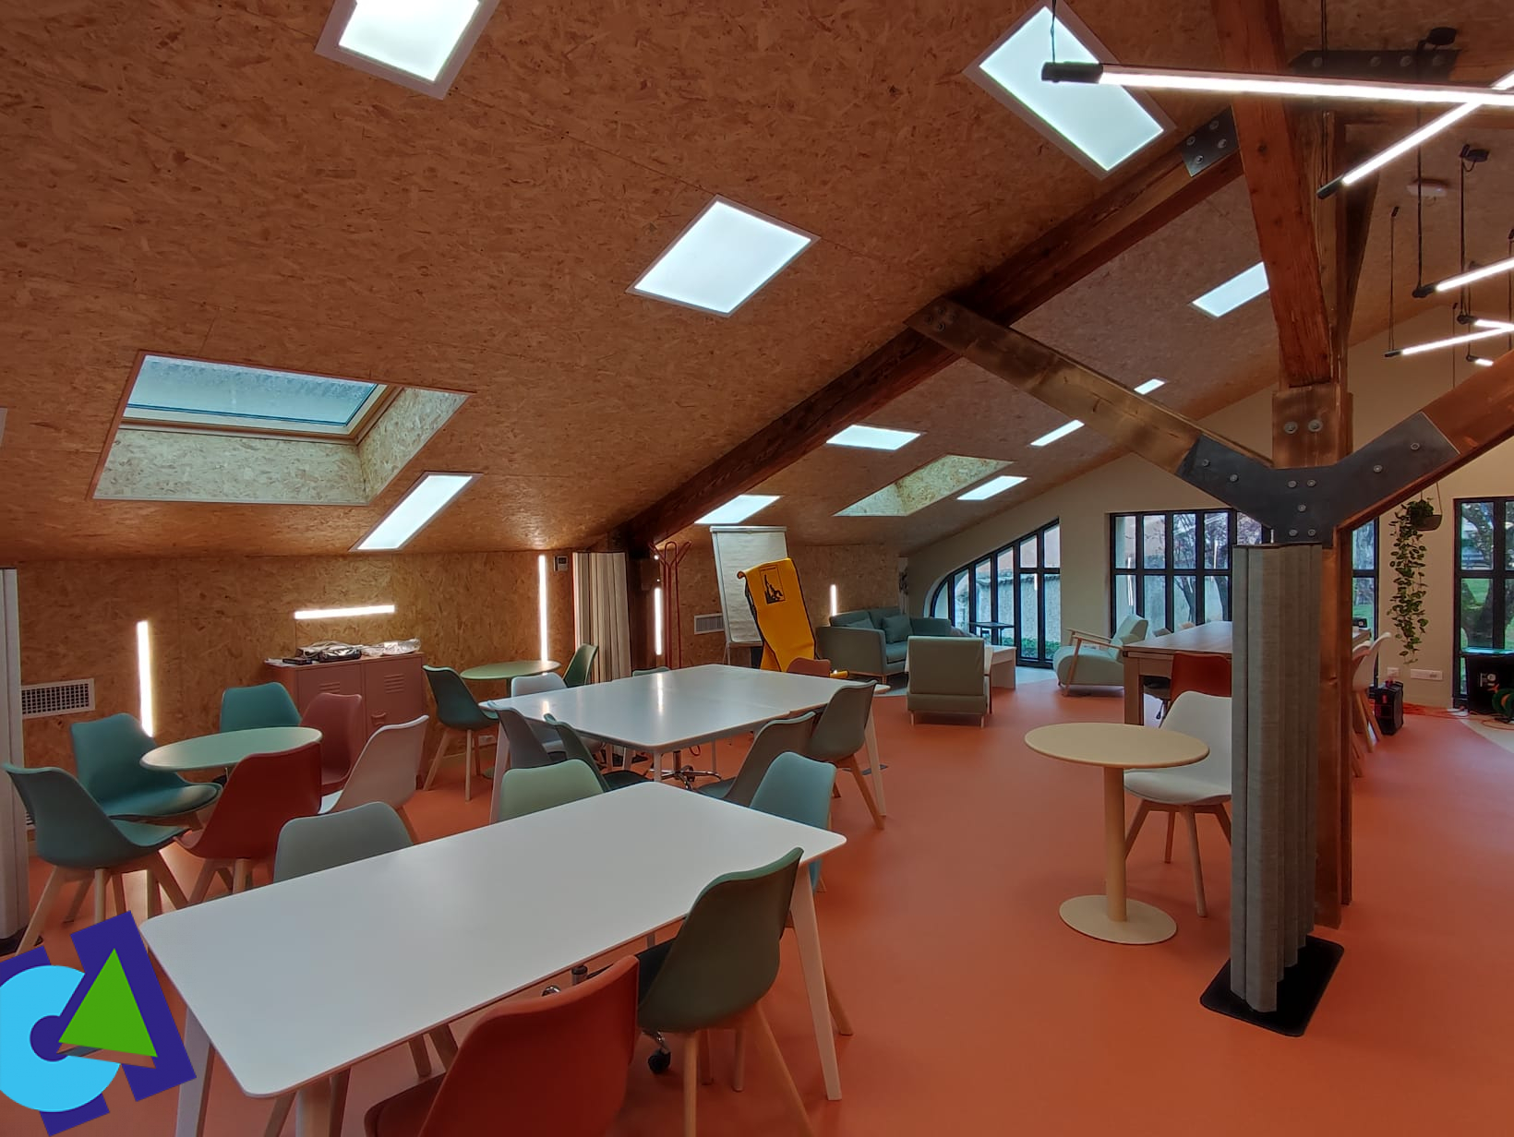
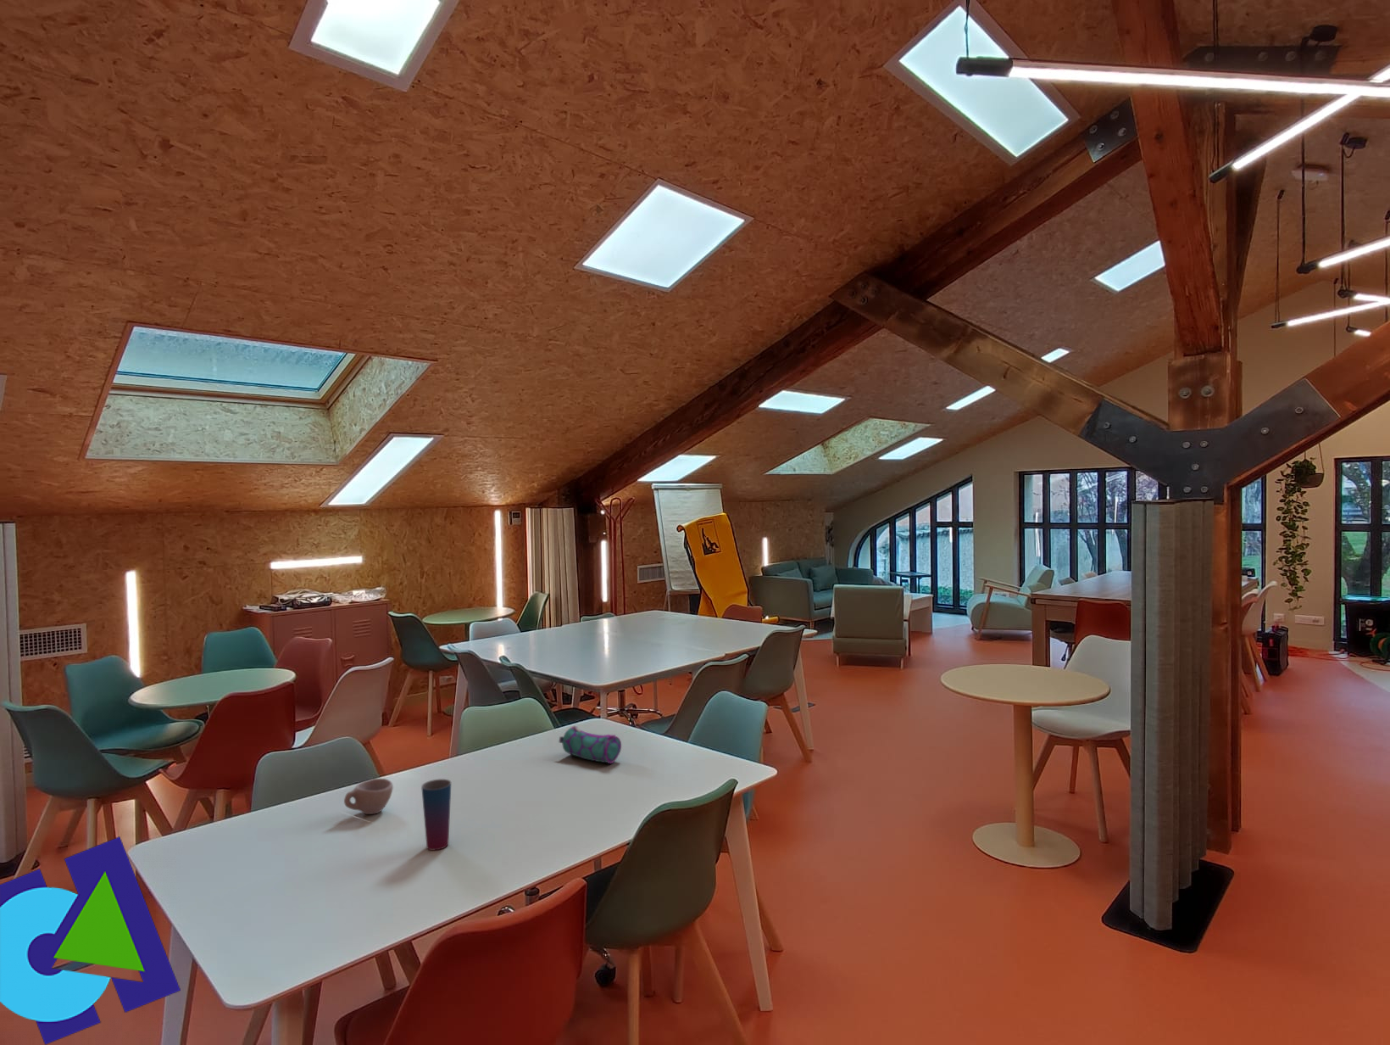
+ cup [420,778,452,851]
+ pencil case [557,724,622,764]
+ cup [343,777,394,816]
